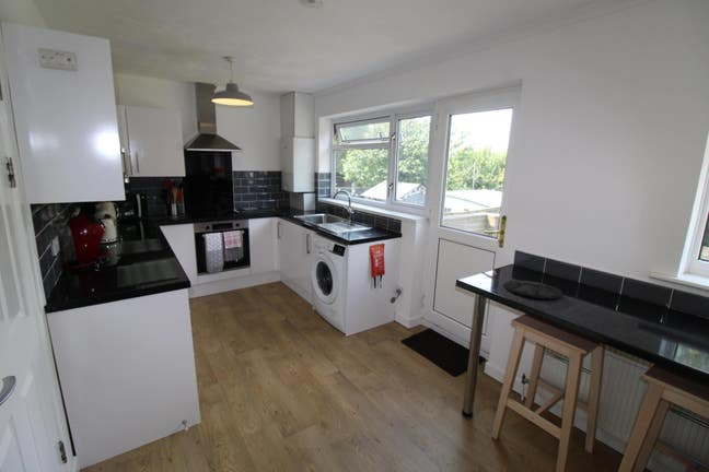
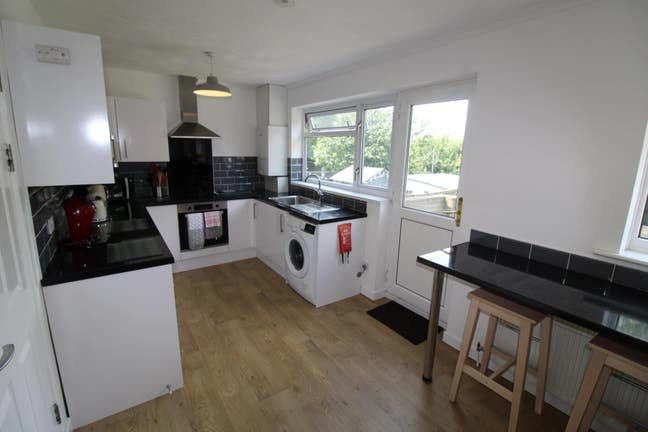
- plate [503,279,563,300]
